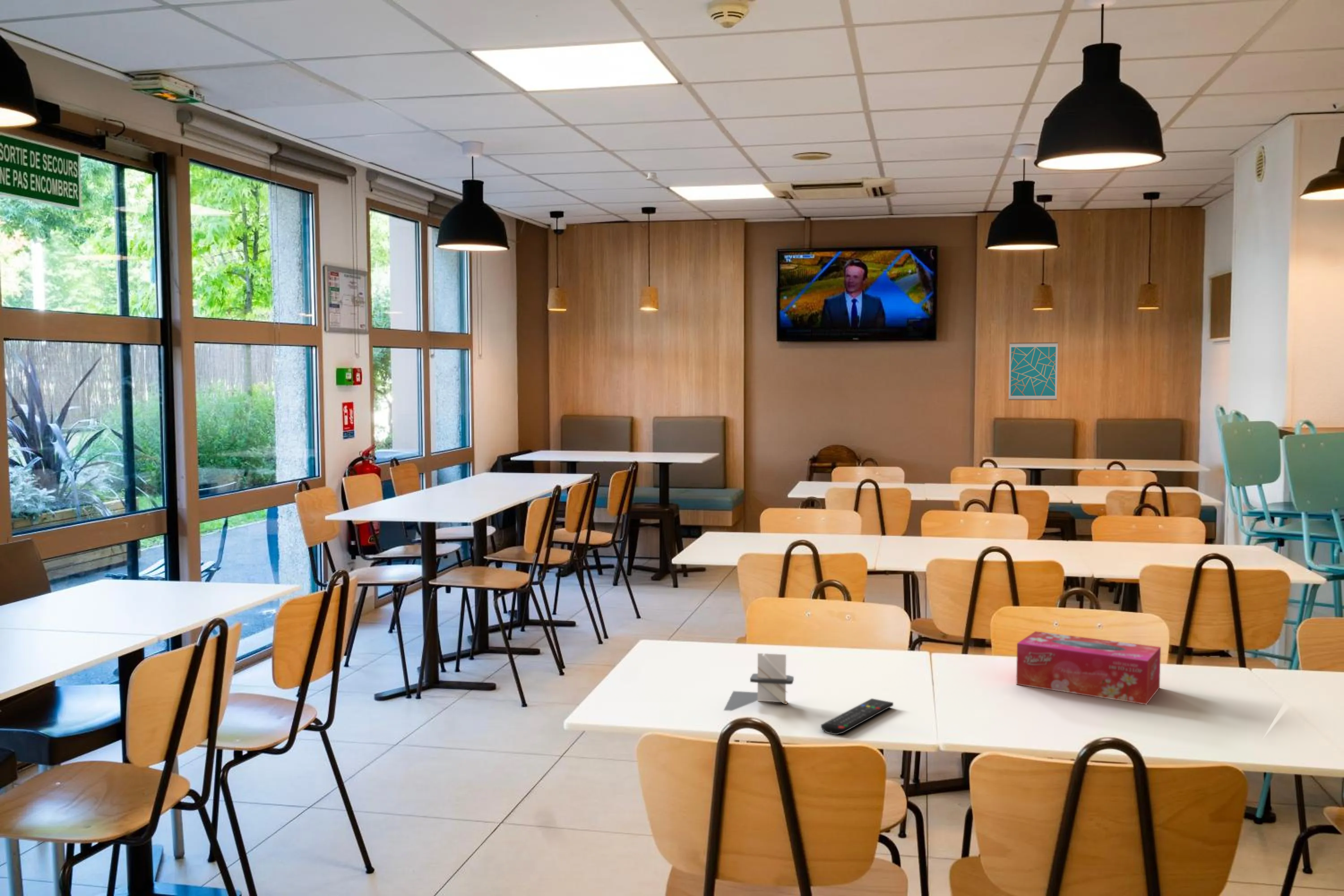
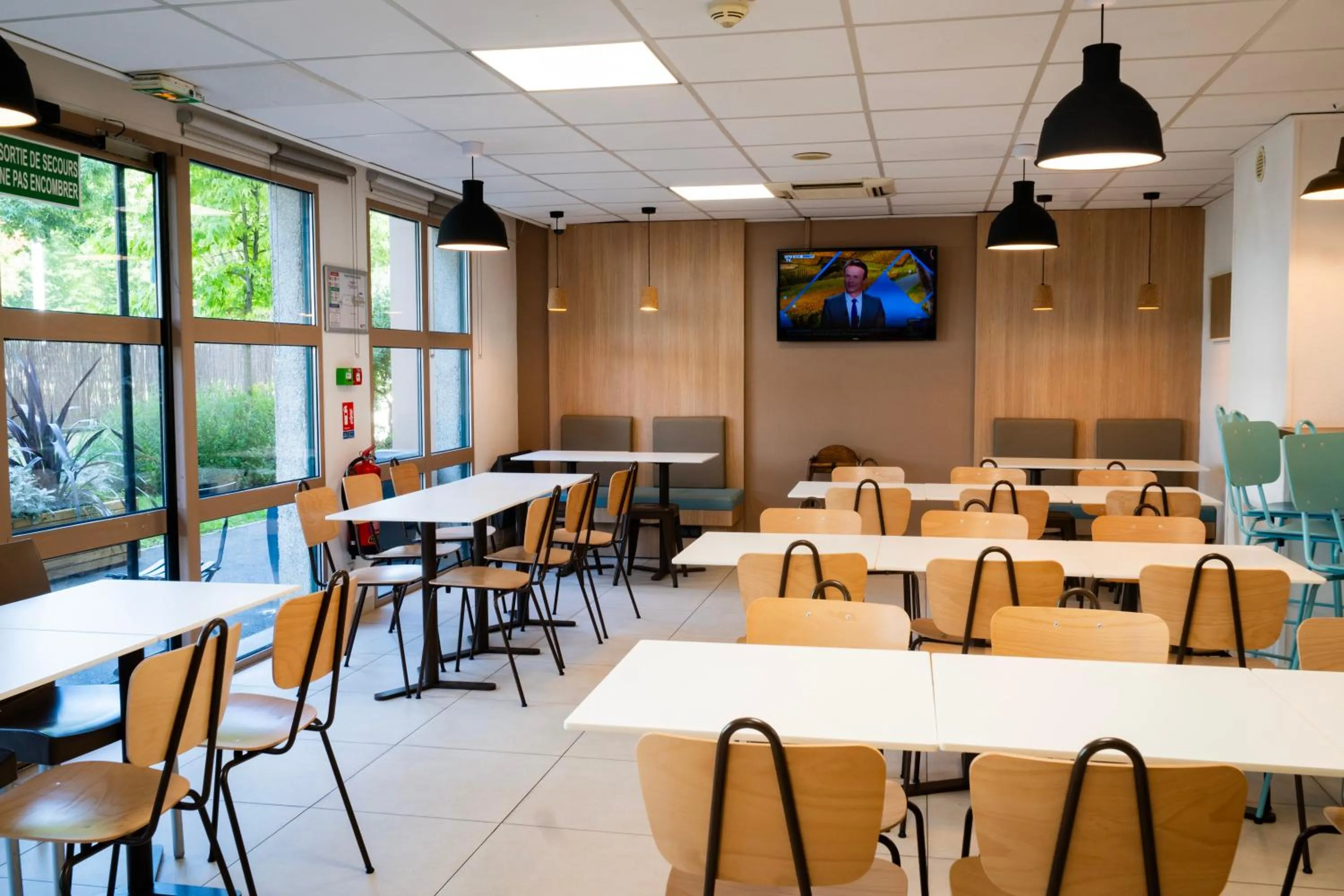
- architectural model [723,652,794,711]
- remote control [820,698,894,735]
- wall art [1008,342,1058,401]
- recessed light [645,172,660,182]
- tissue box [1016,631,1161,705]
